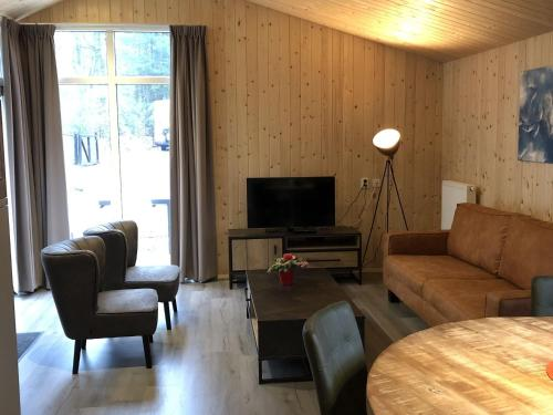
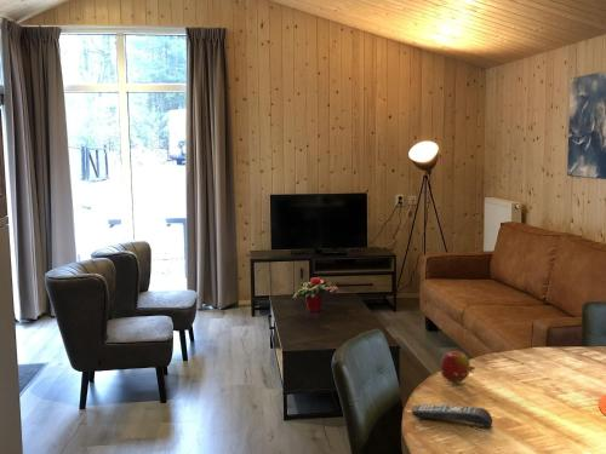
+ fruit [439,350,476,384]
+ remote control [411,403,493,429]
